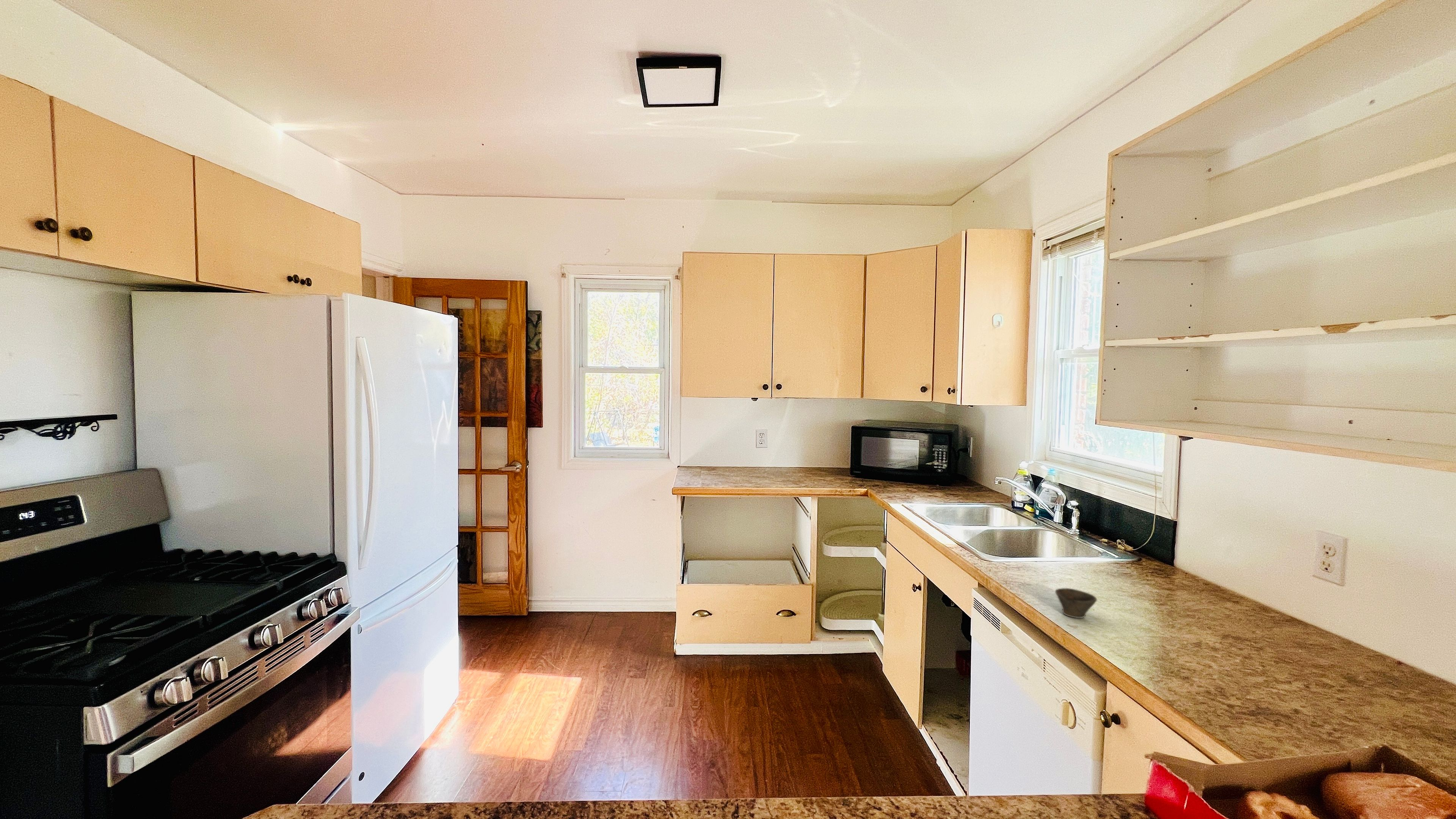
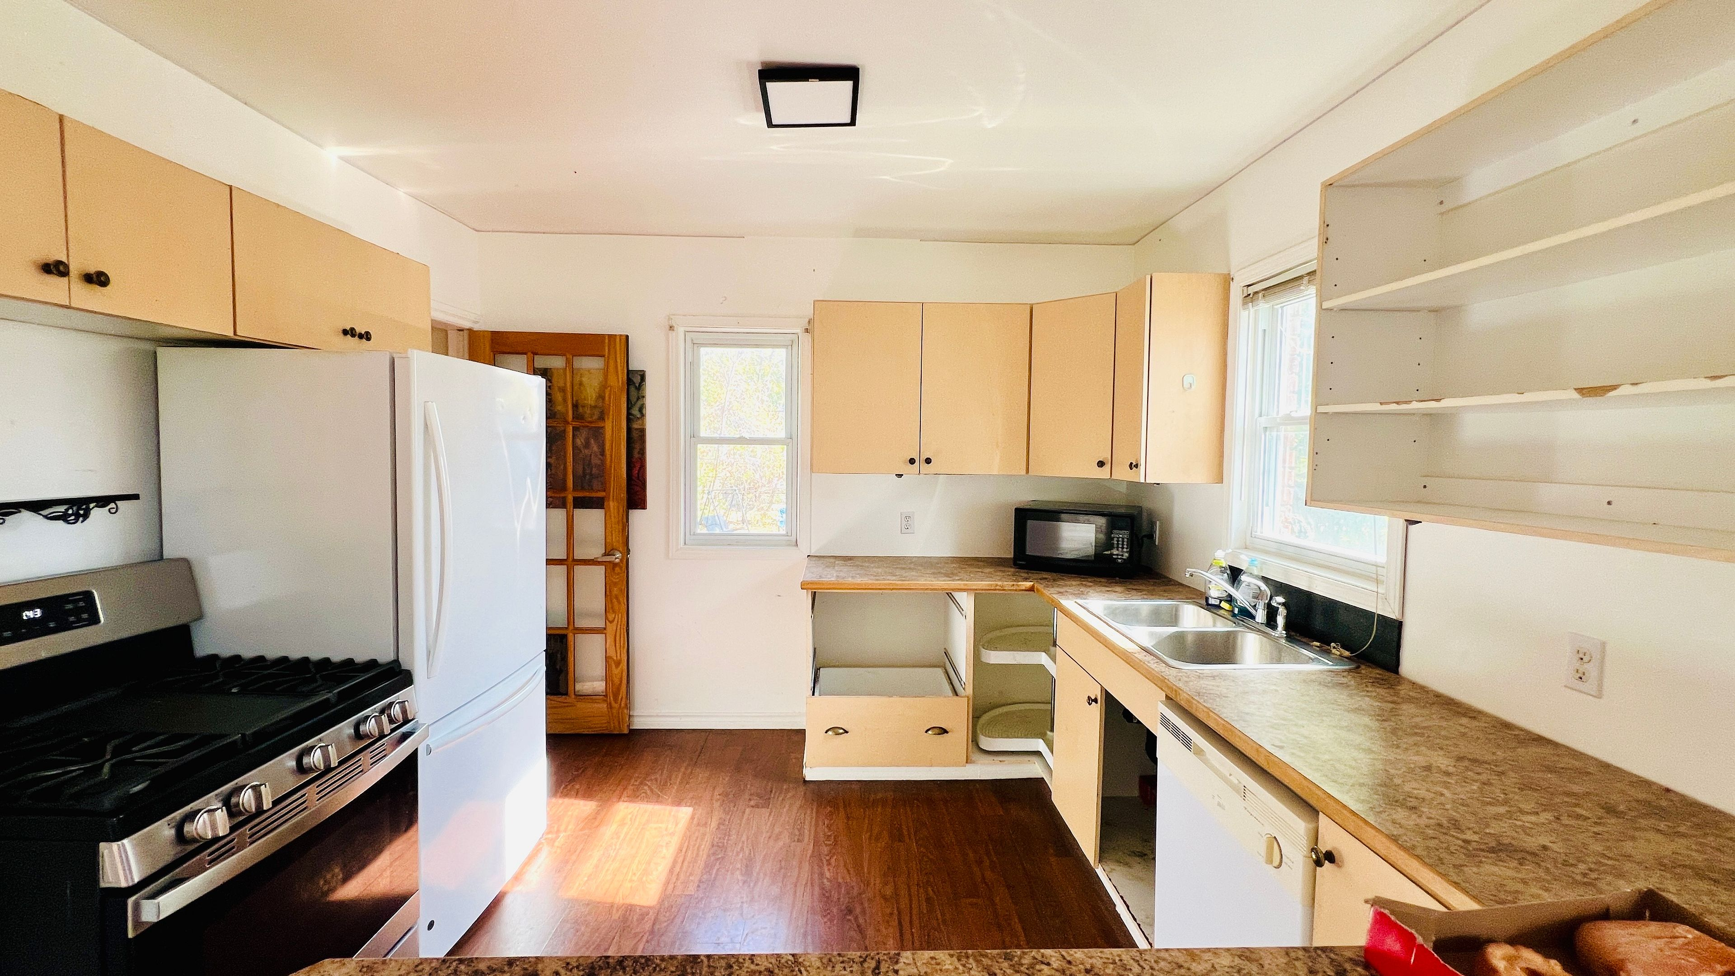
- cup [1055,588,1097,618]
